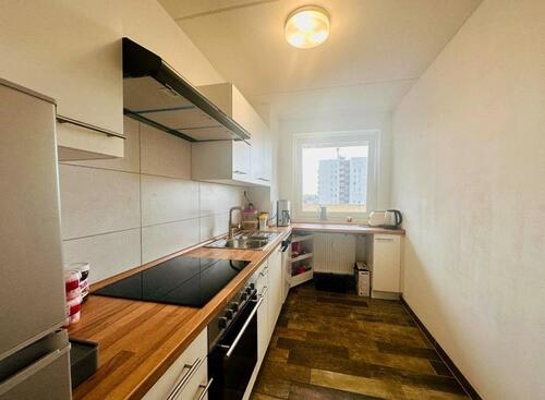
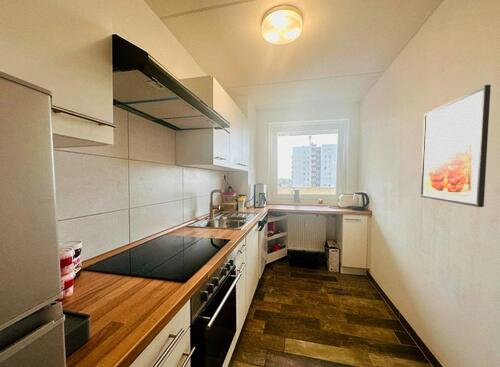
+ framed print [420,84,492,208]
